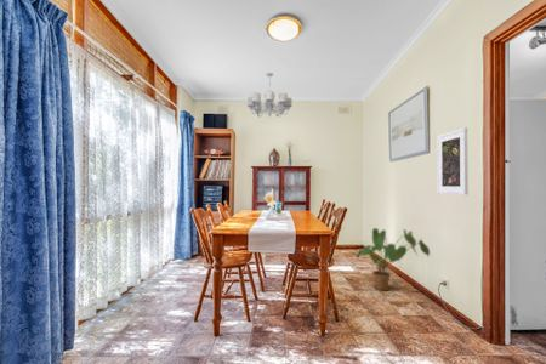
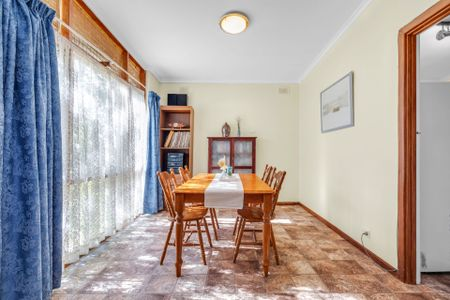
- house plant [356,227,431,291]
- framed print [436,126,470,195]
- chandelier [246,72,294,119]
